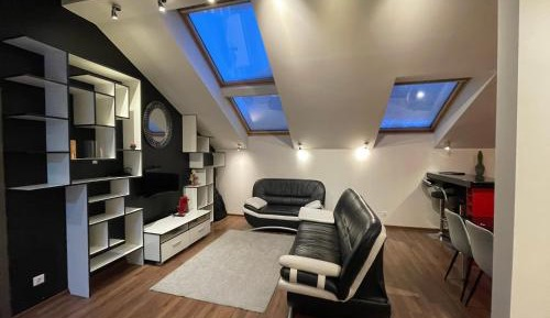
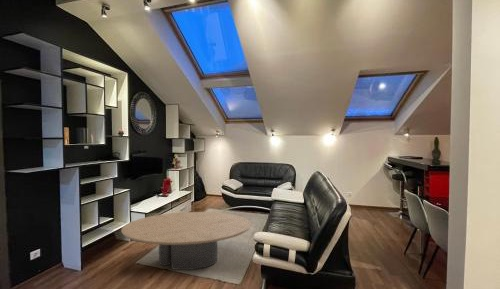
+ coffee table [120,211,252,271]
